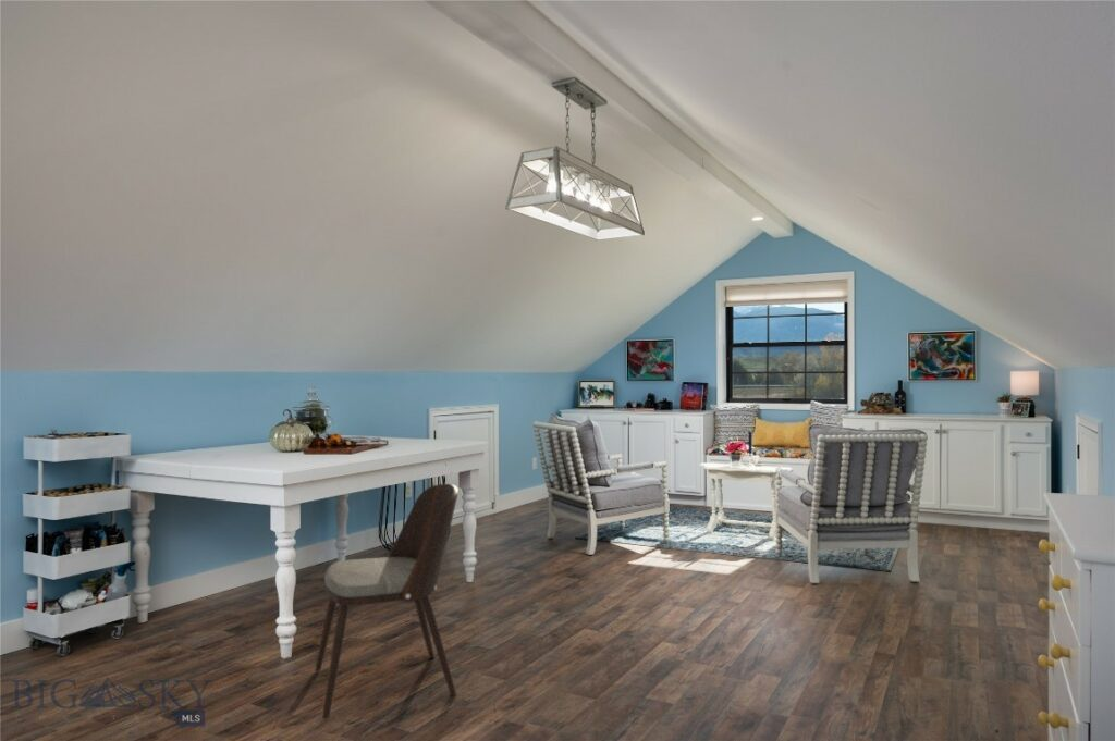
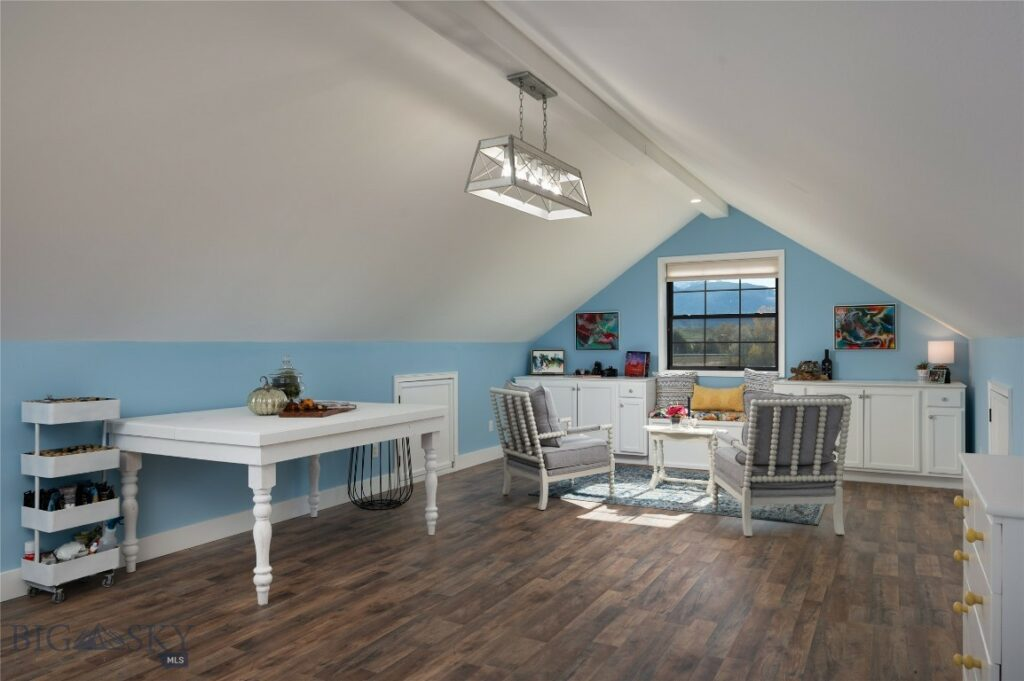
- dining chair [314,483,460,719]
